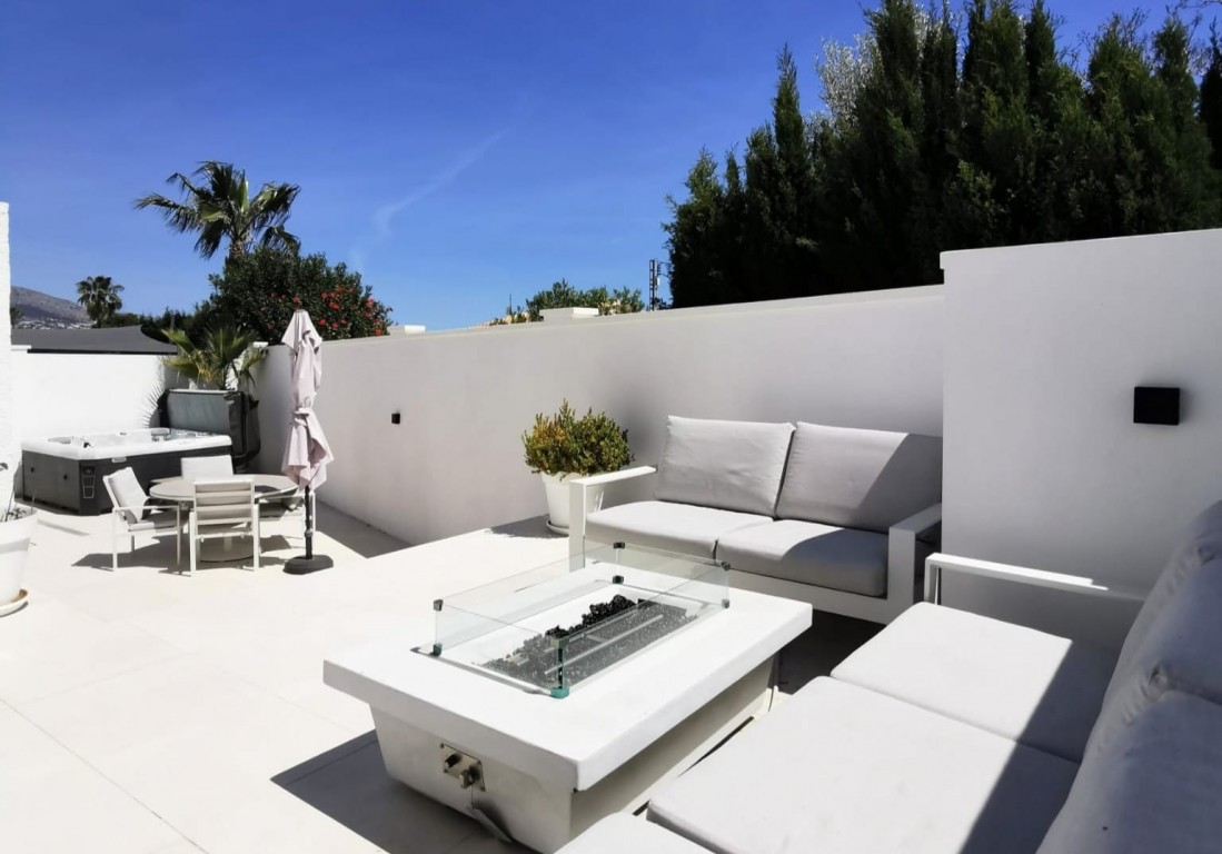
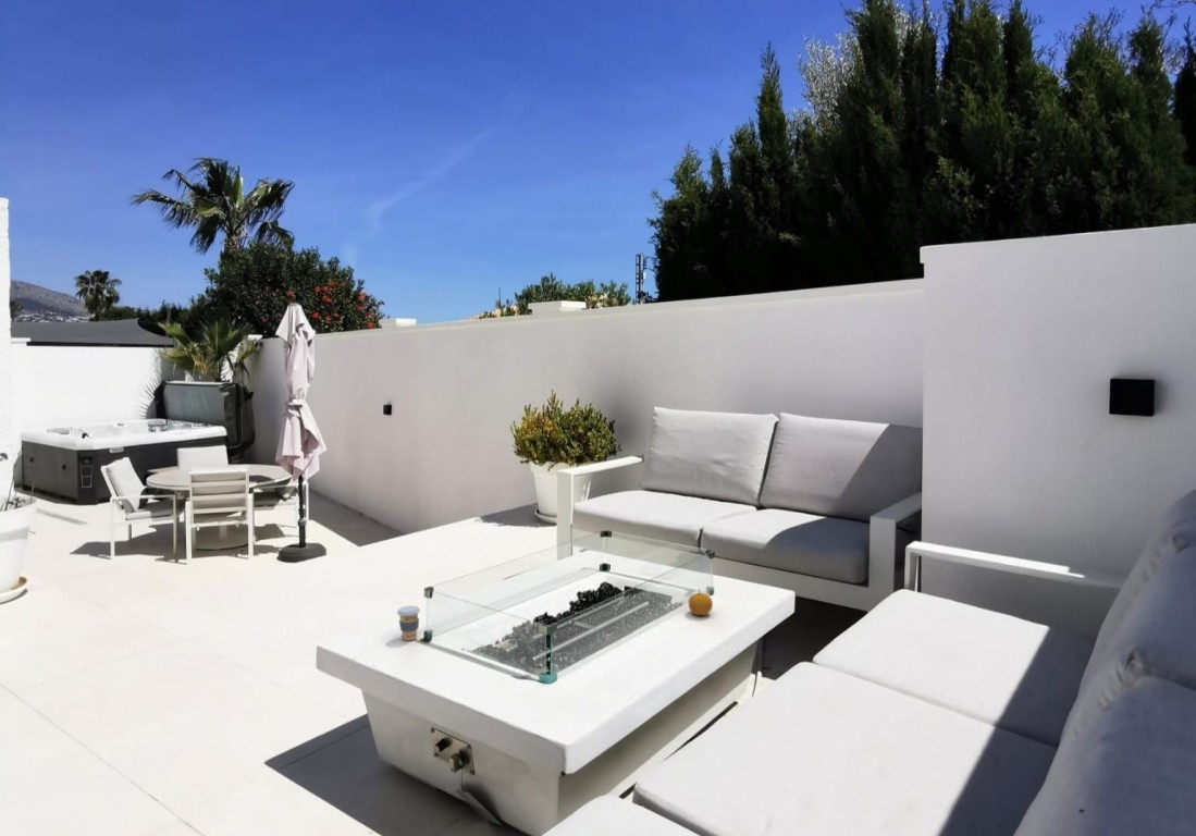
+ fruit [688,588,714,616]
+ coffee cup [396,604,421,641]
